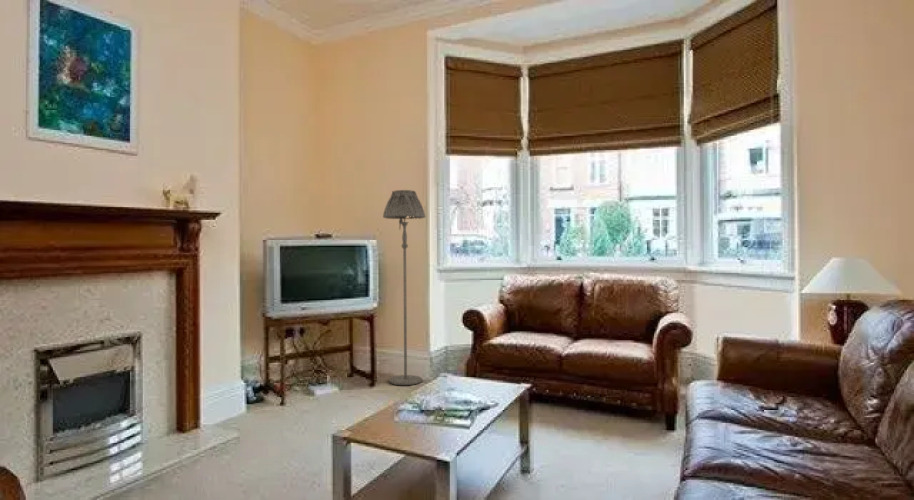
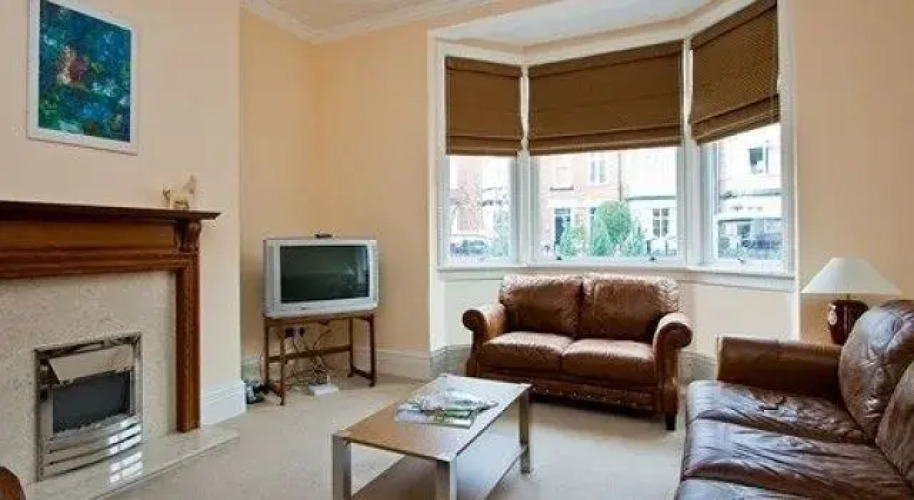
- floor lamp [382,189,427,386]
